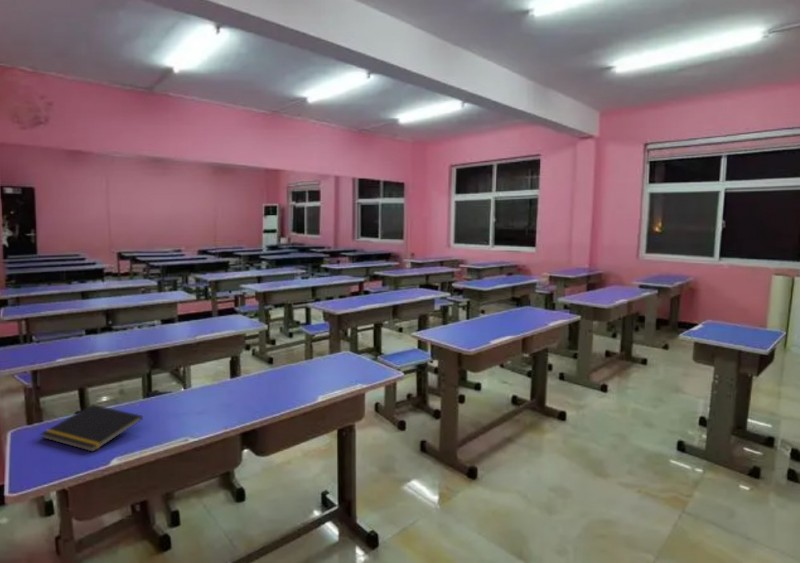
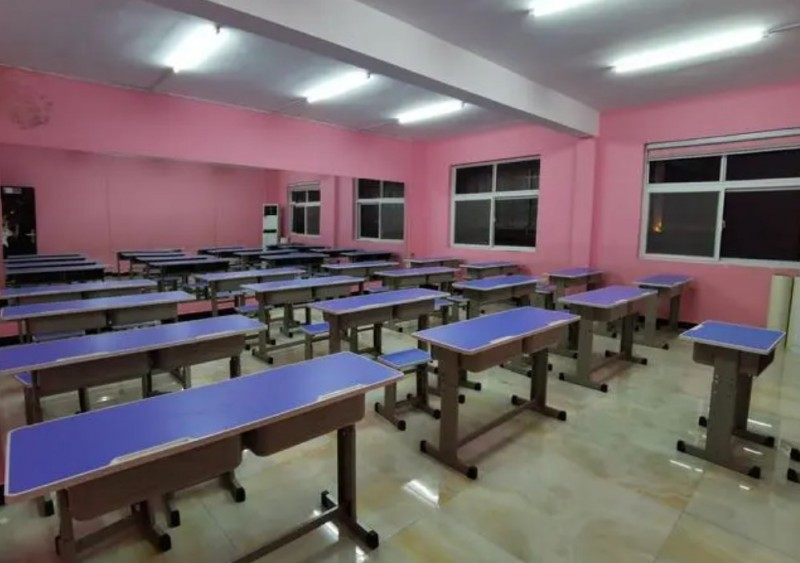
- notepad [40,404,144,453]
